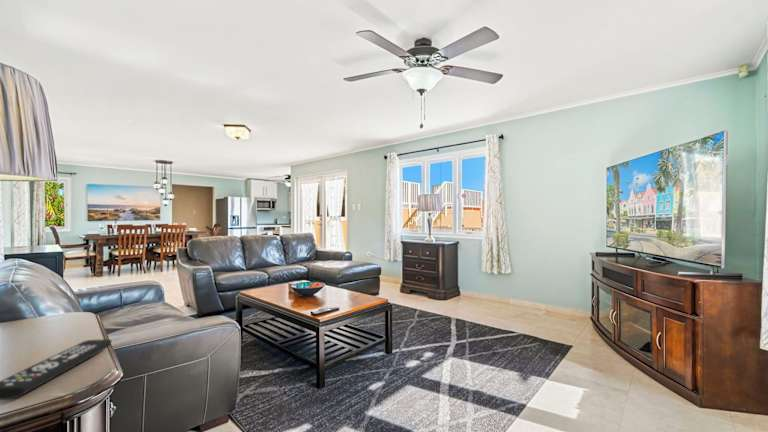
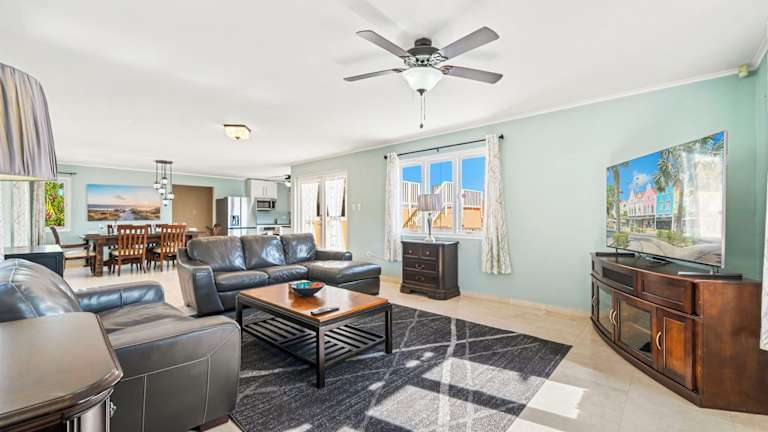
- remote control [0,338,112,400]
